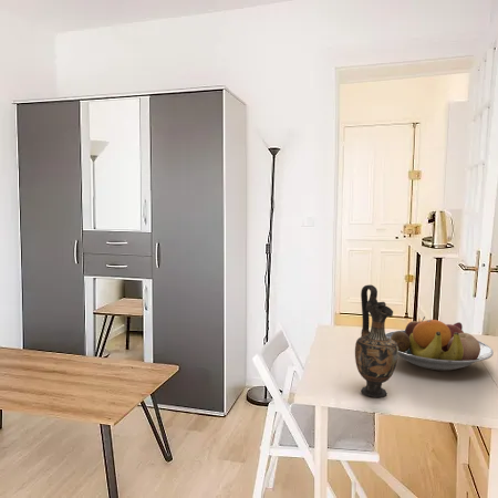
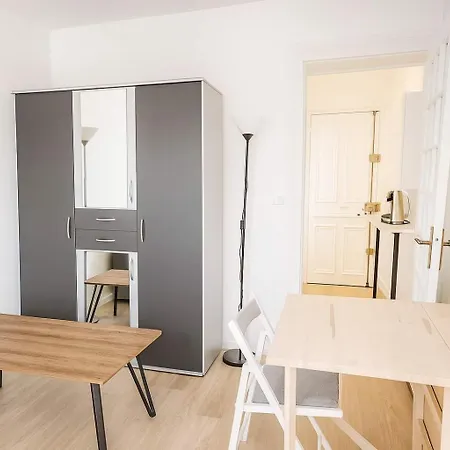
- vase [354,283,400,398]
- fruit bowl [385,315,495,372]
